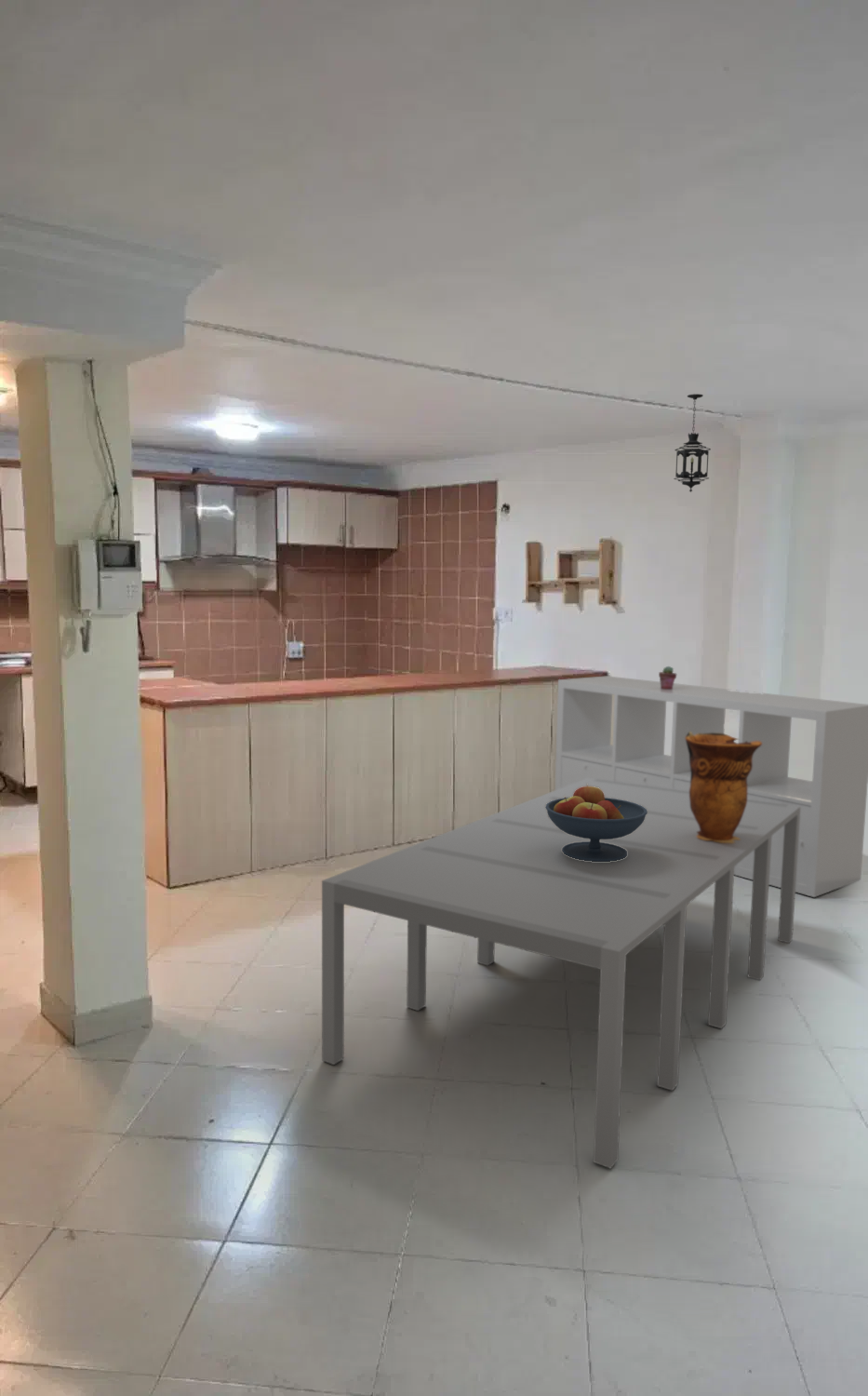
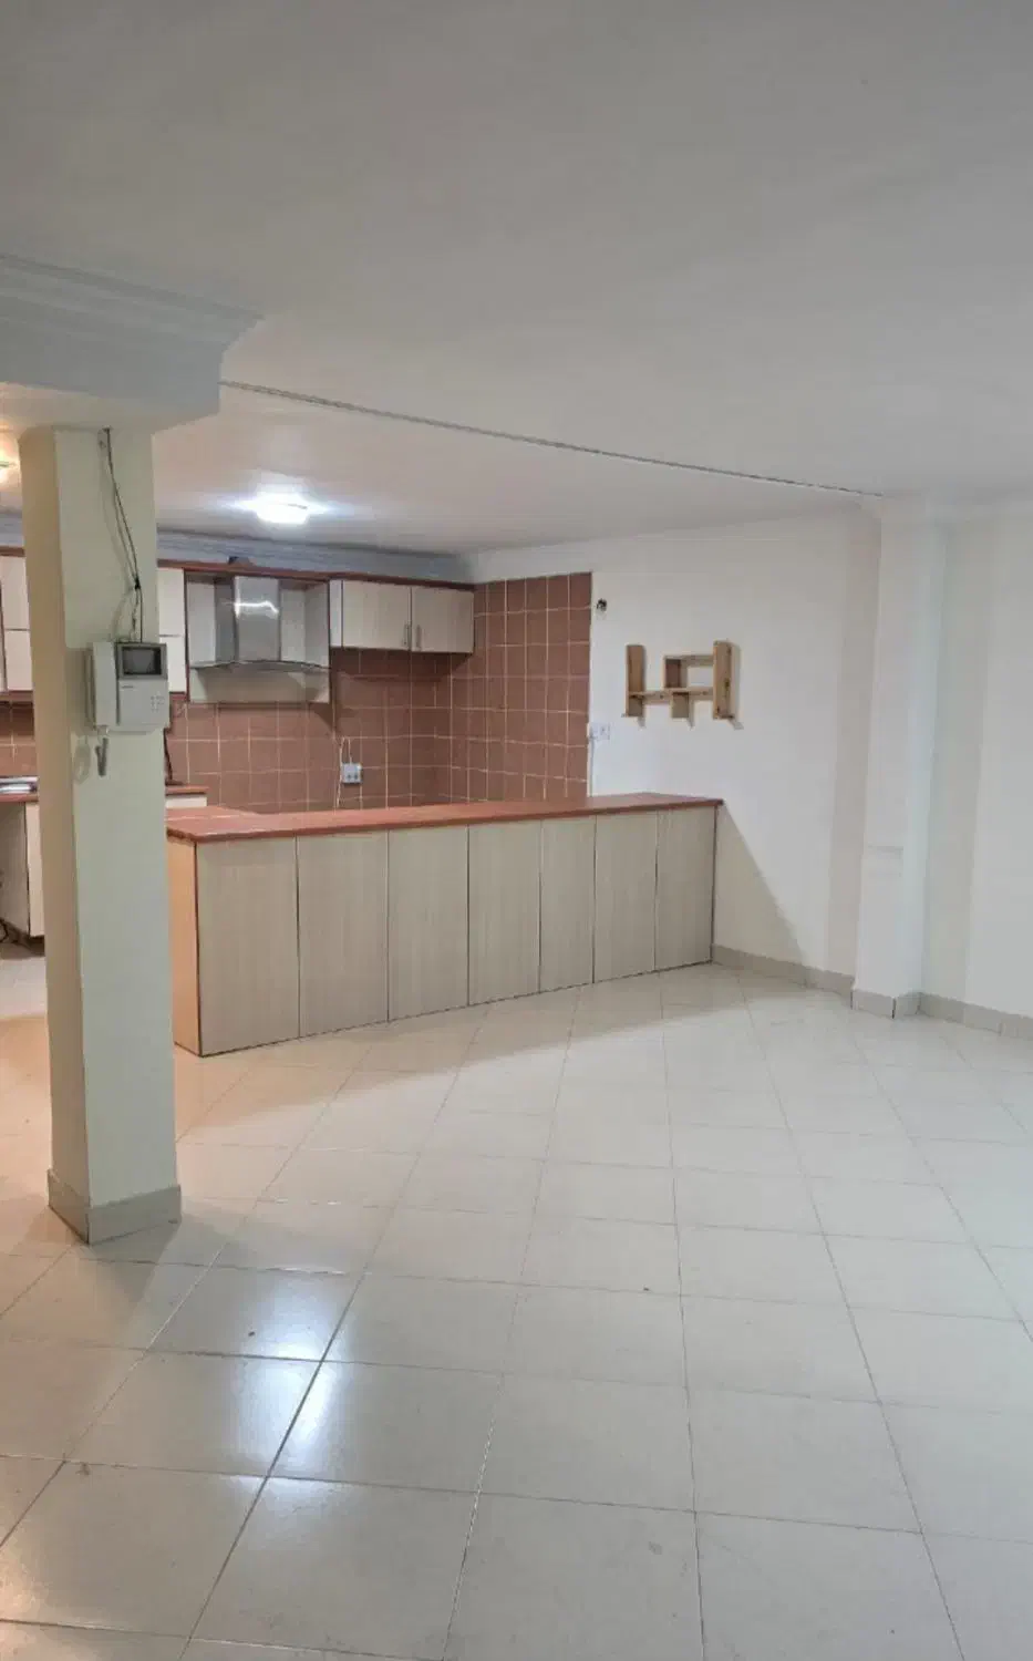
- storage cabinet [554,675,868,898]
- decorative vase [685,732,762,843]
- dining table [321,778,800,1170]
- fruit bowl [545,784,648,862]
- potted succulent [658,665,677,690]
- hanging lantern [673,393,712,493]
